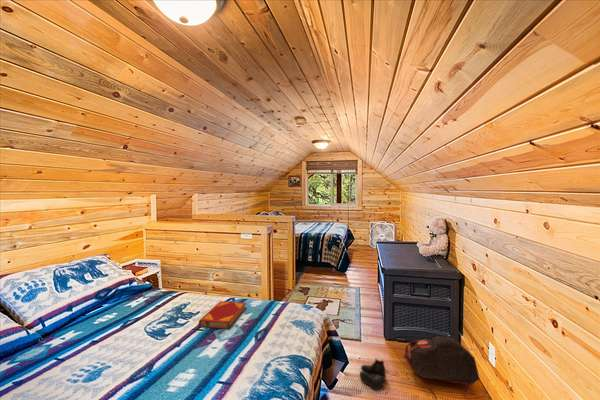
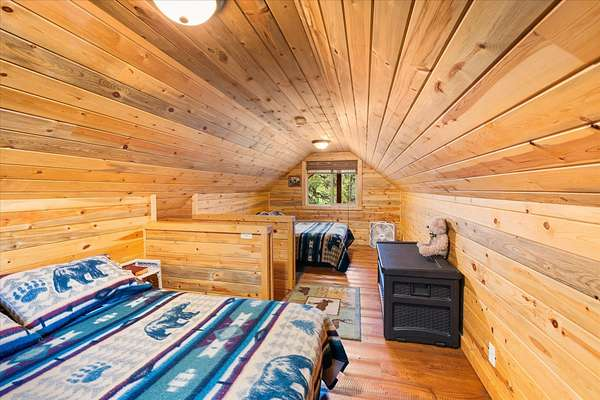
- hardback book [198,300,247,330]
- boots [359,358,389,391]
- backpack [403,335,480,398]
